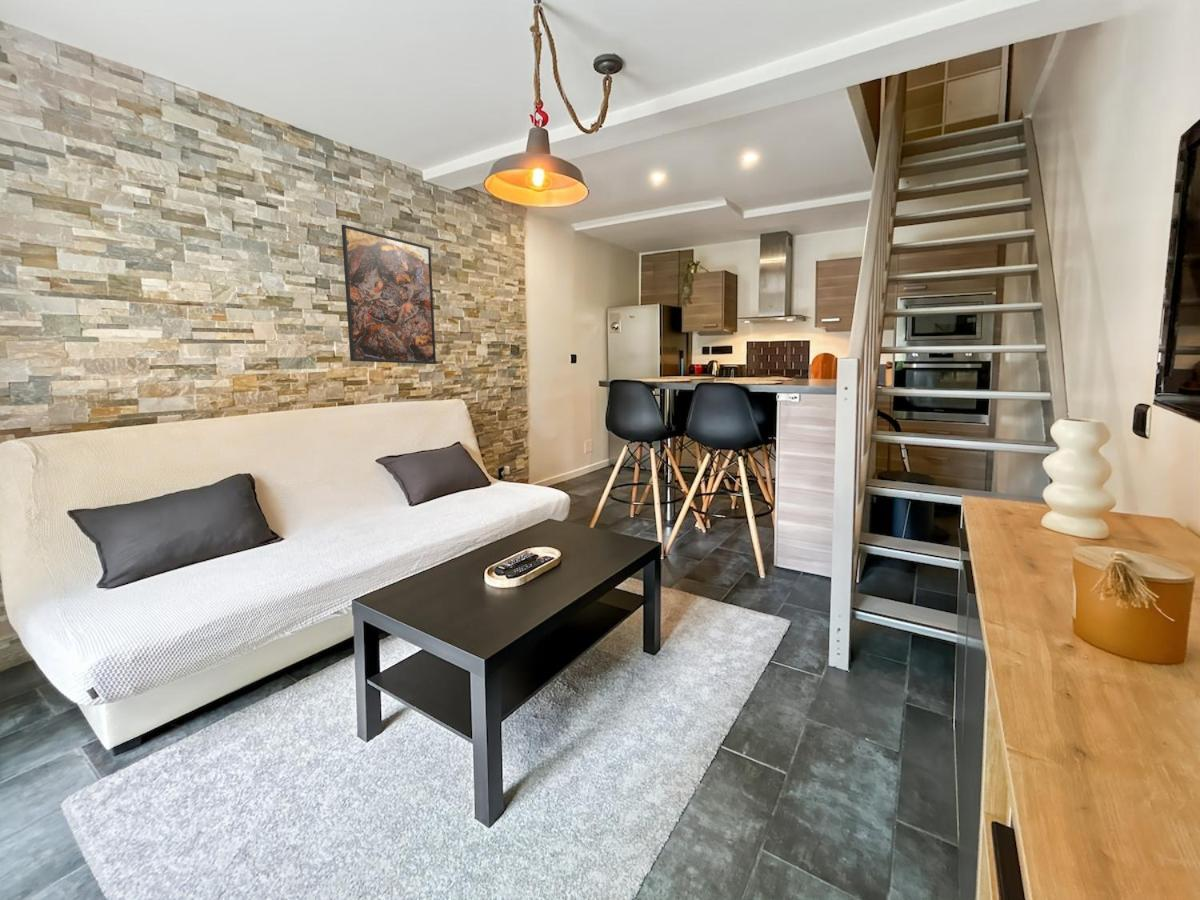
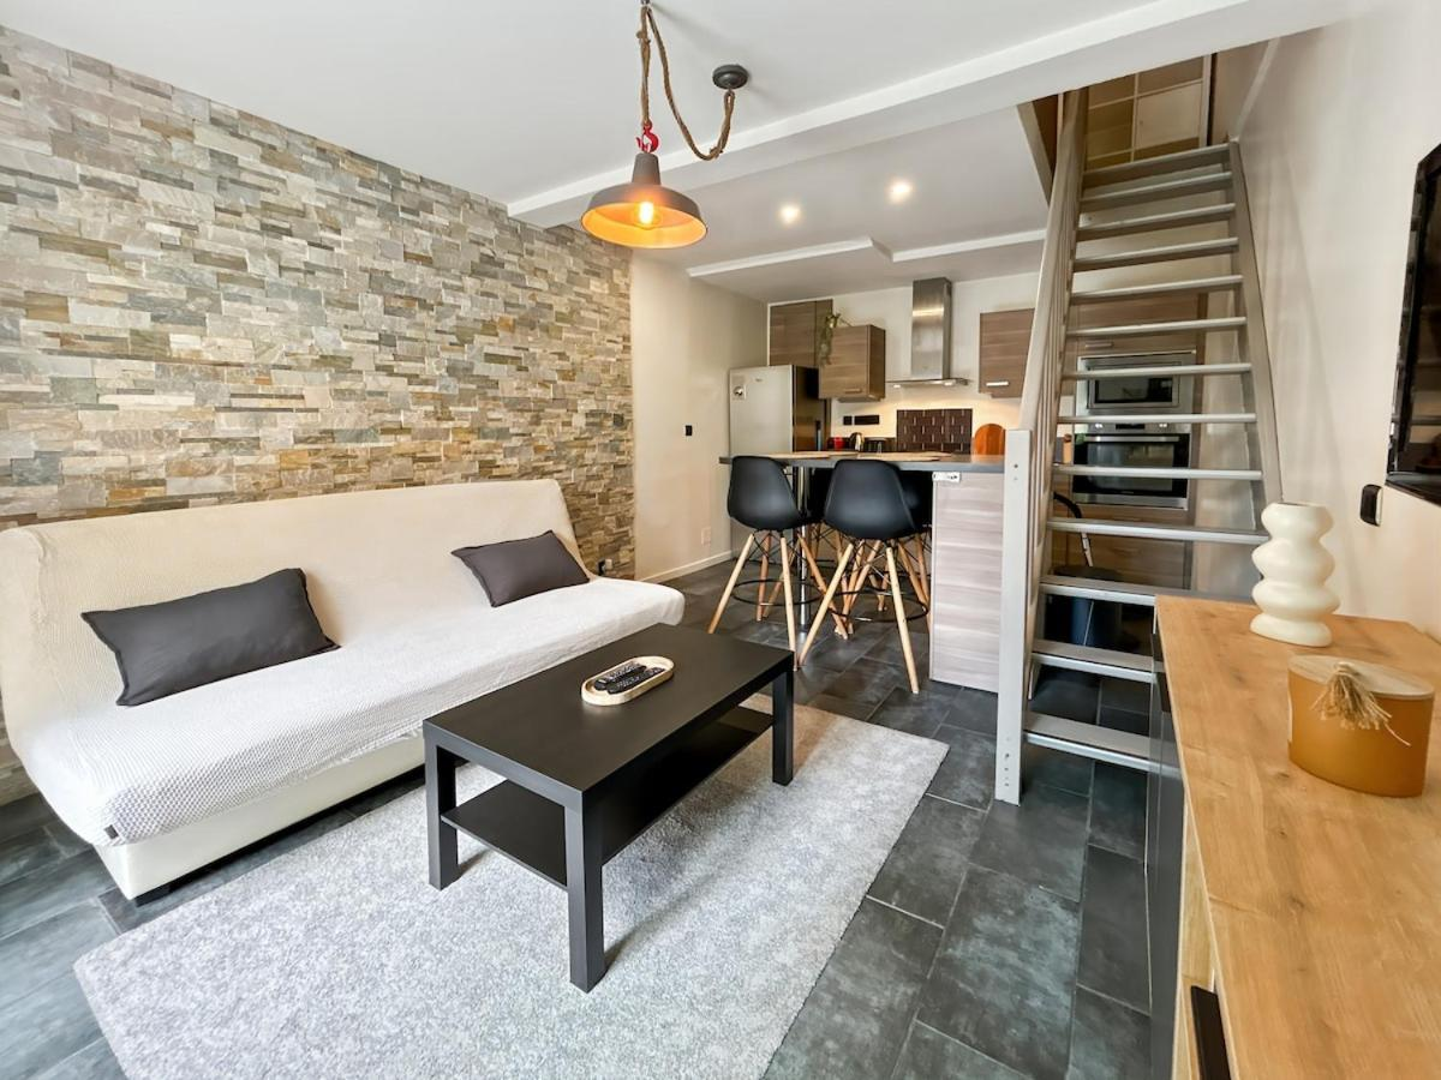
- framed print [340,223,437,365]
